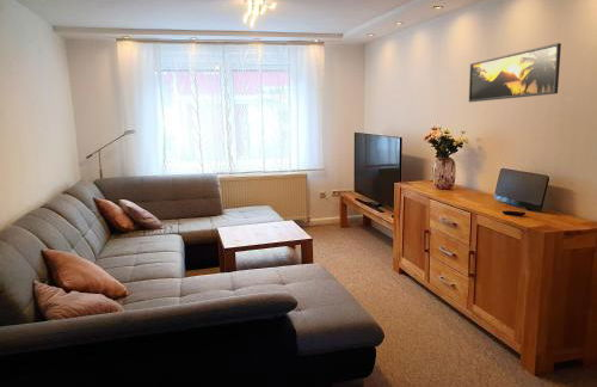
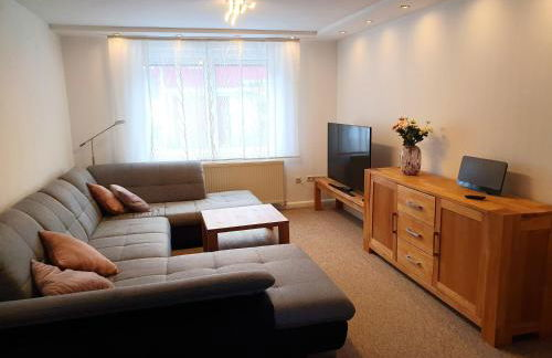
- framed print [468,42,562,103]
